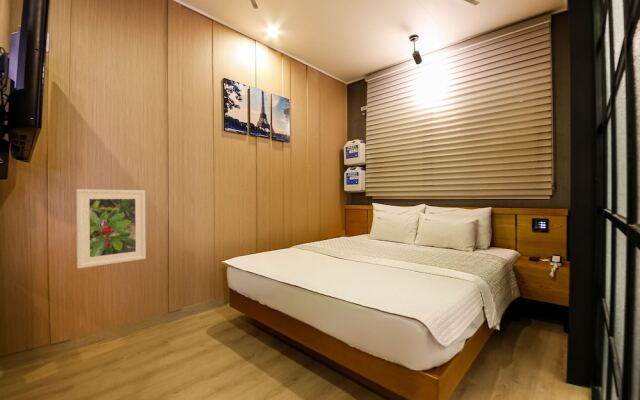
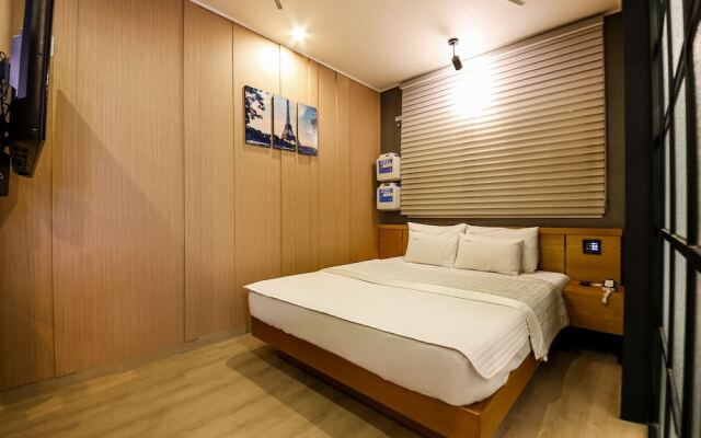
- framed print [75,188,147,269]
